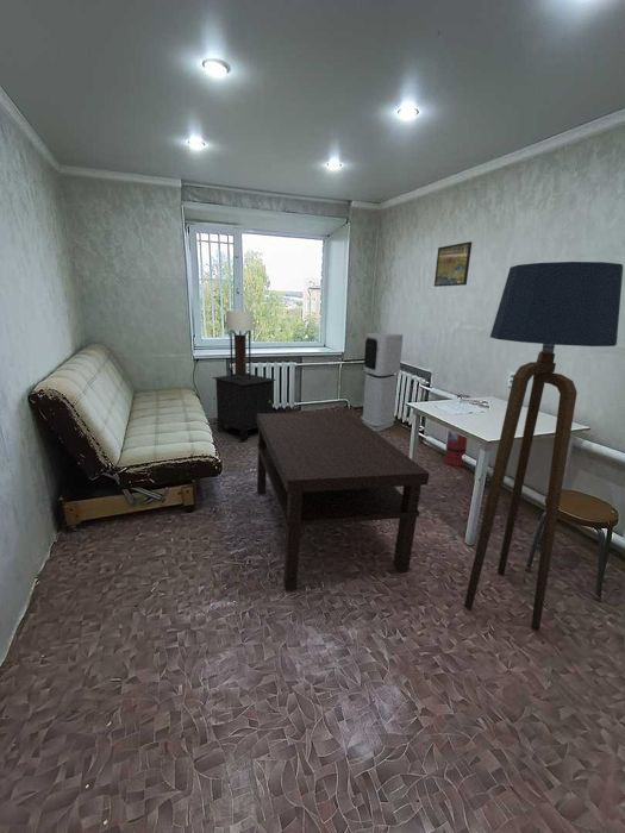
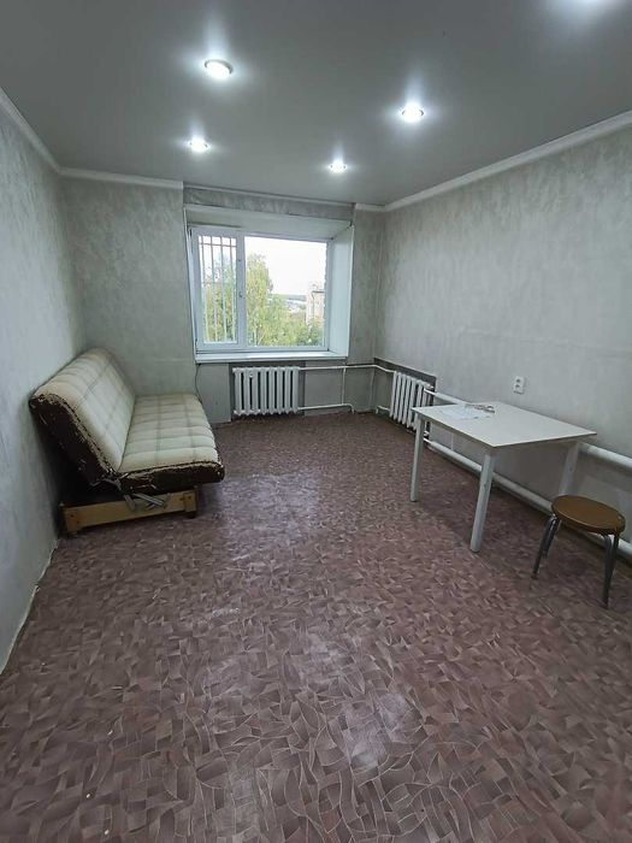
- air purifier [360,332,404,432]
- wall sconce [225,309,255,378]
- nightstand [212,372,277,441]
- fire extinguisher [443,394,471,468]
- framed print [433,240,473,288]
- floor lamp [463,261,624,631]
- coffee table [256,412,431,593]
